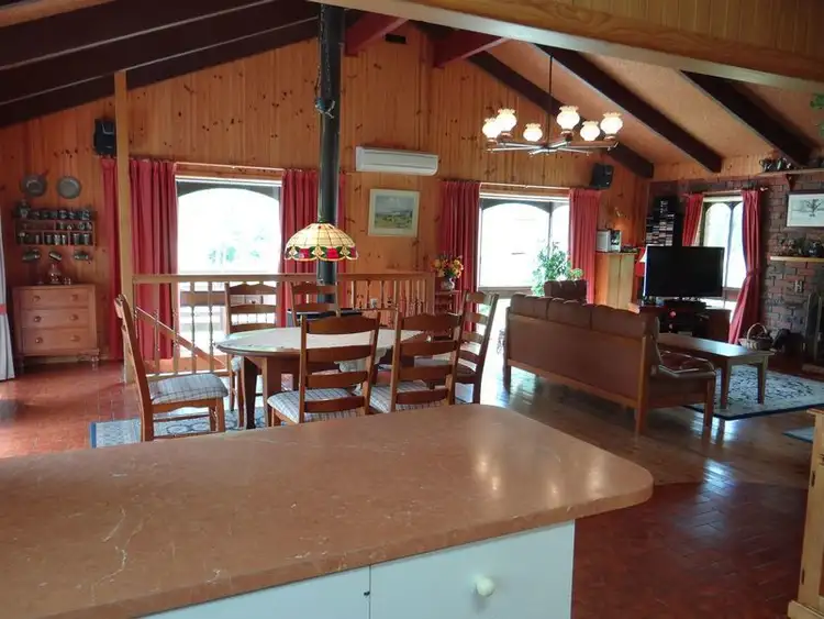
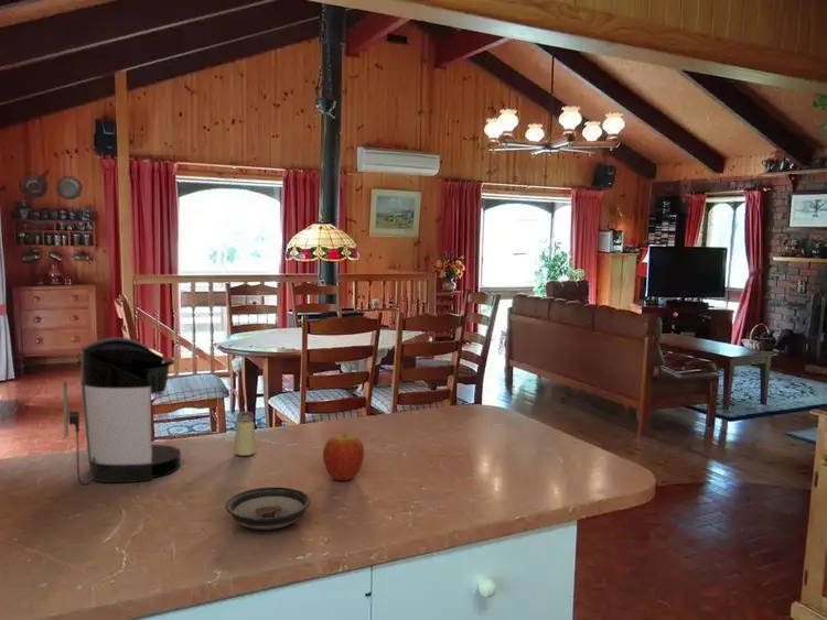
+ saucer [225,486,311,531]
+ saltshaker [233,410,257,457]
+ coffee maker [62,336,182,487]
+ fruit [322,432,365,481]
